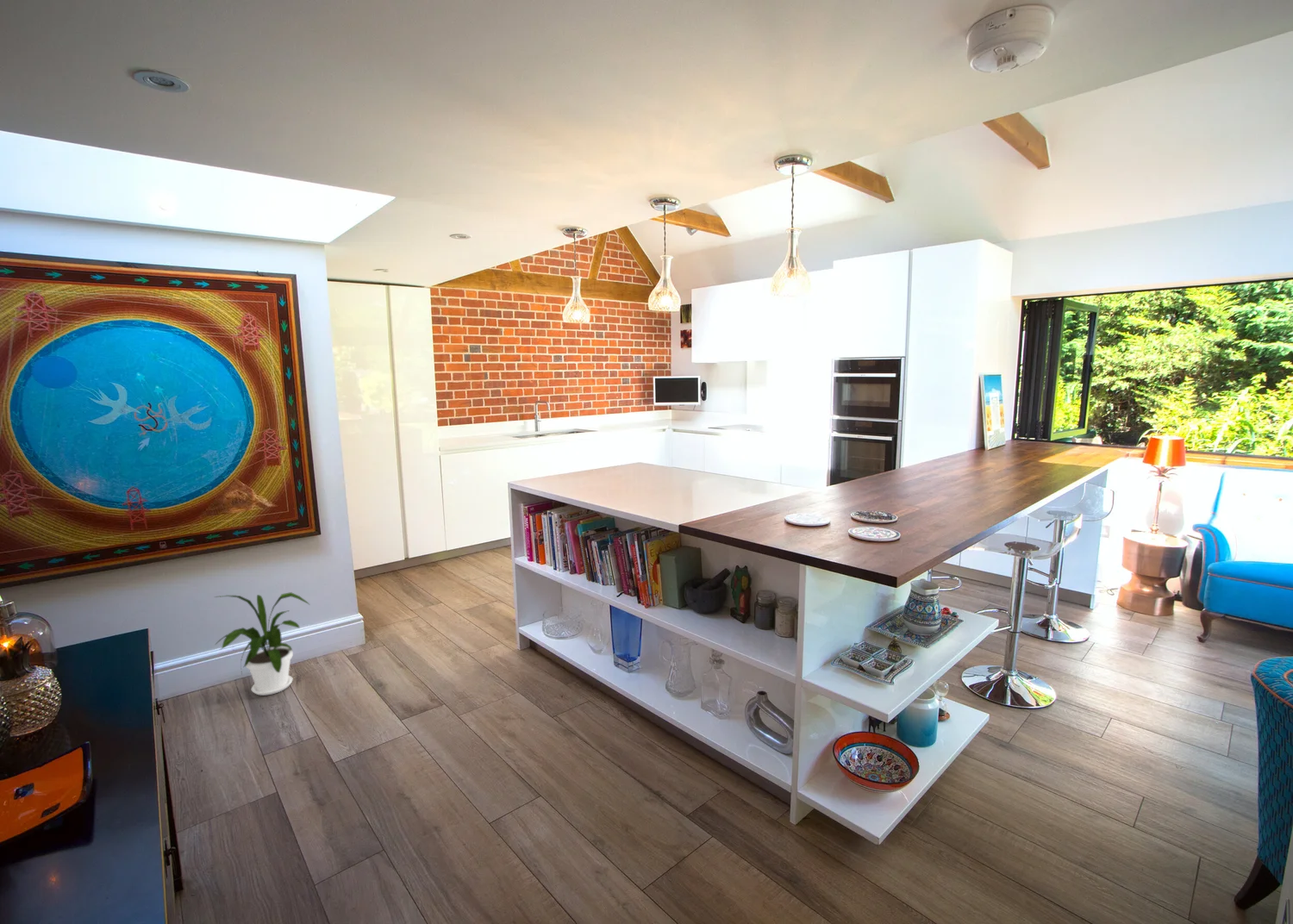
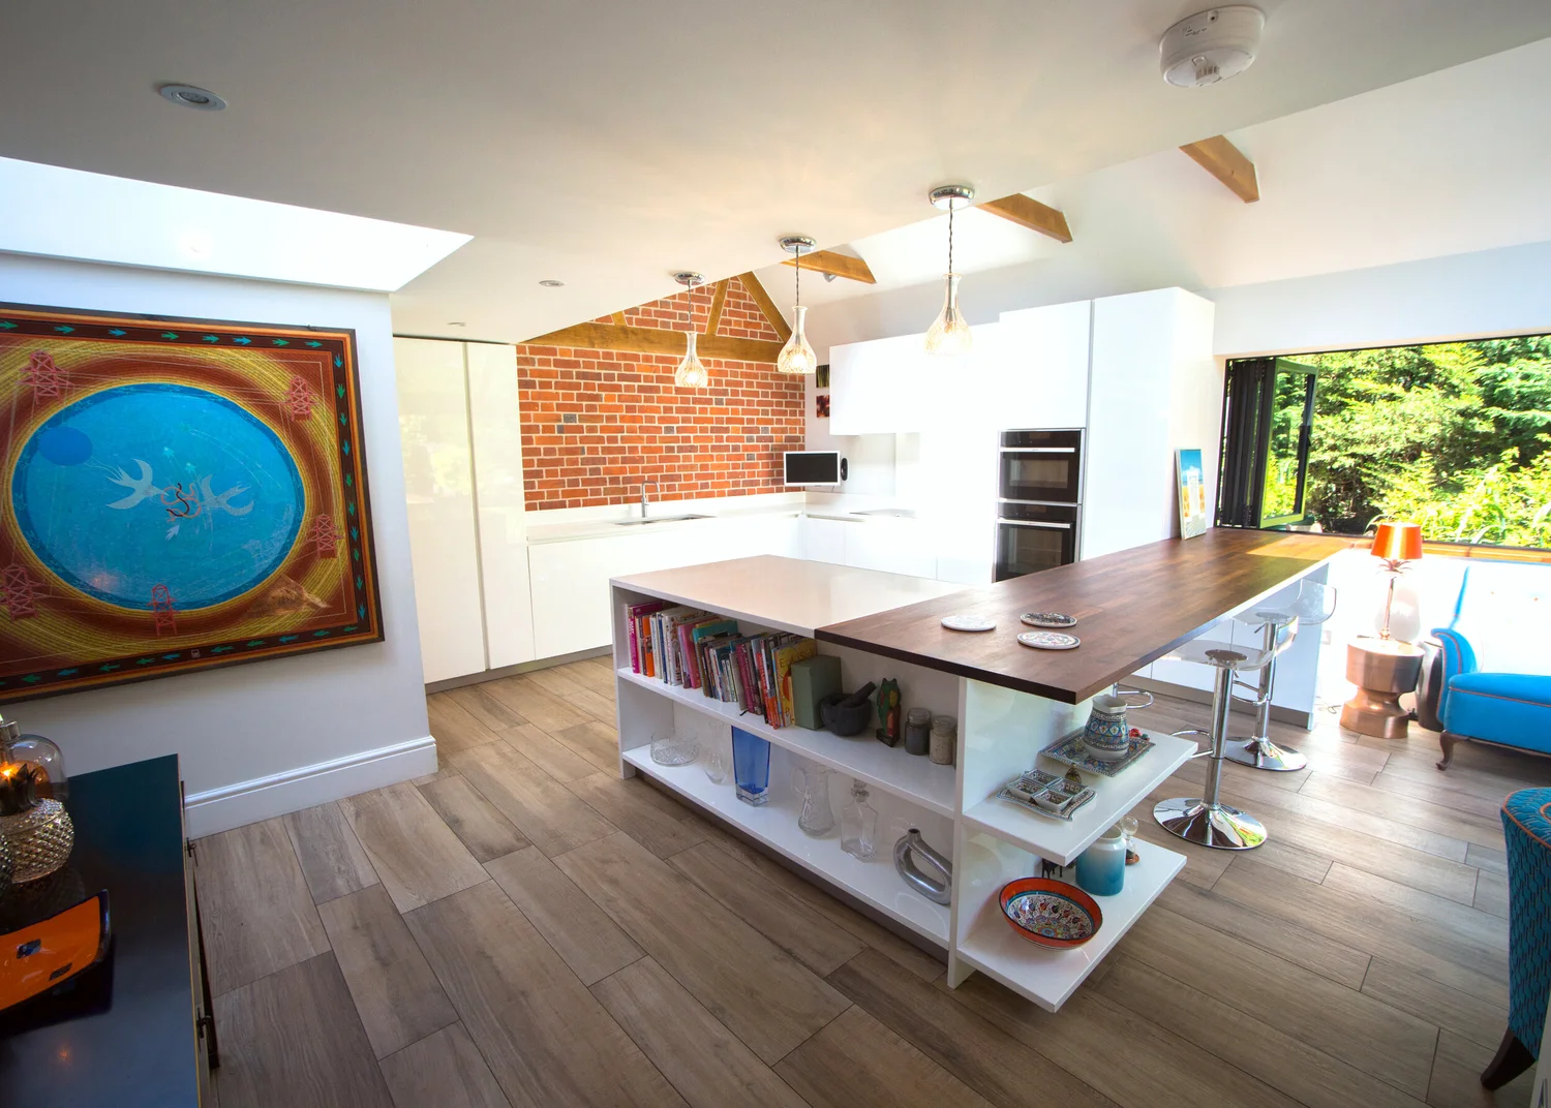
- house plant [214,591,311,696]
